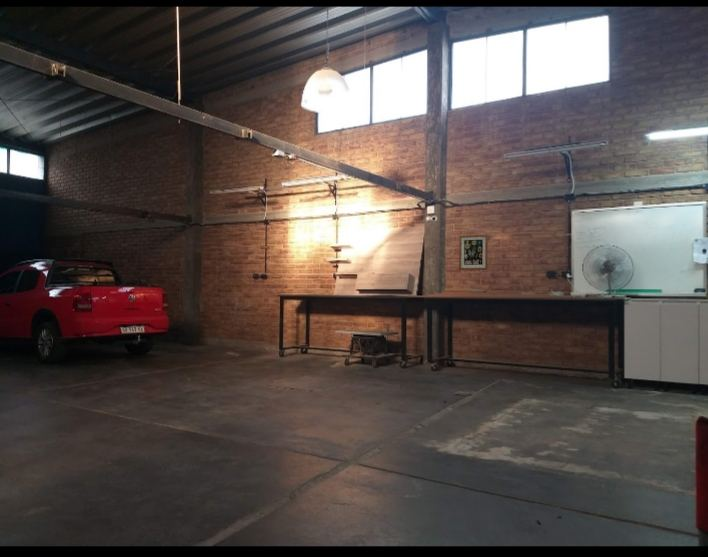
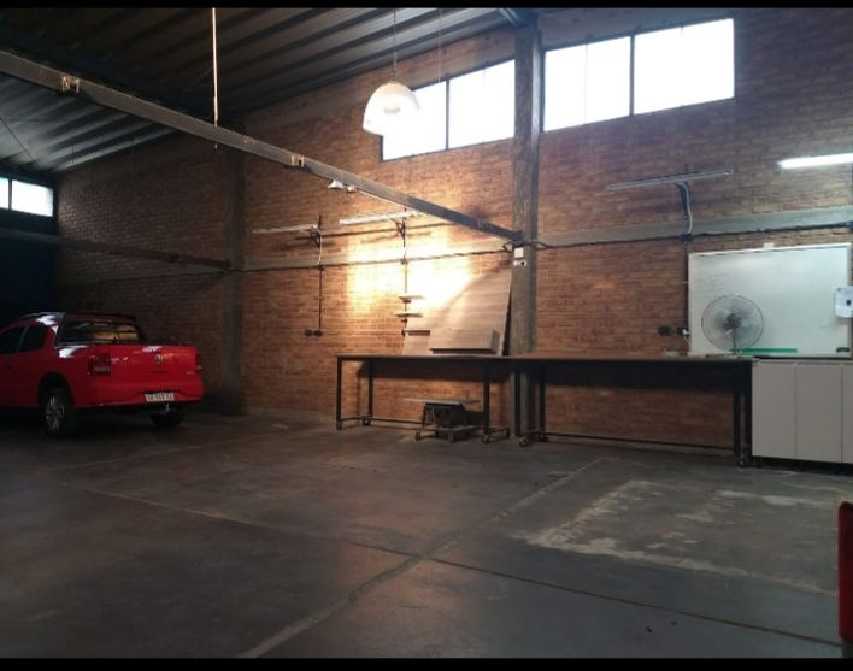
- wall art [458,233,489,271]
